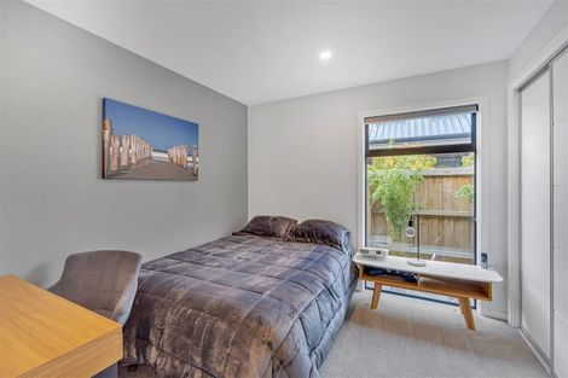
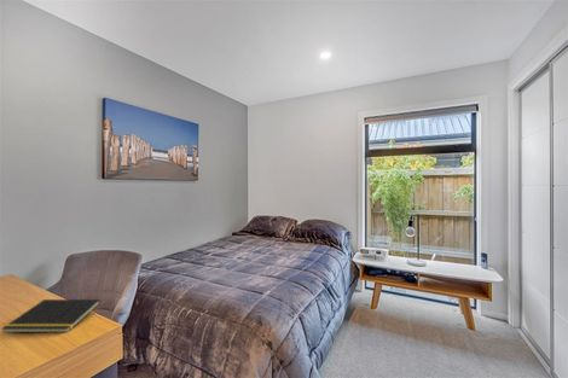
+ notepad [0,298,102,333]
